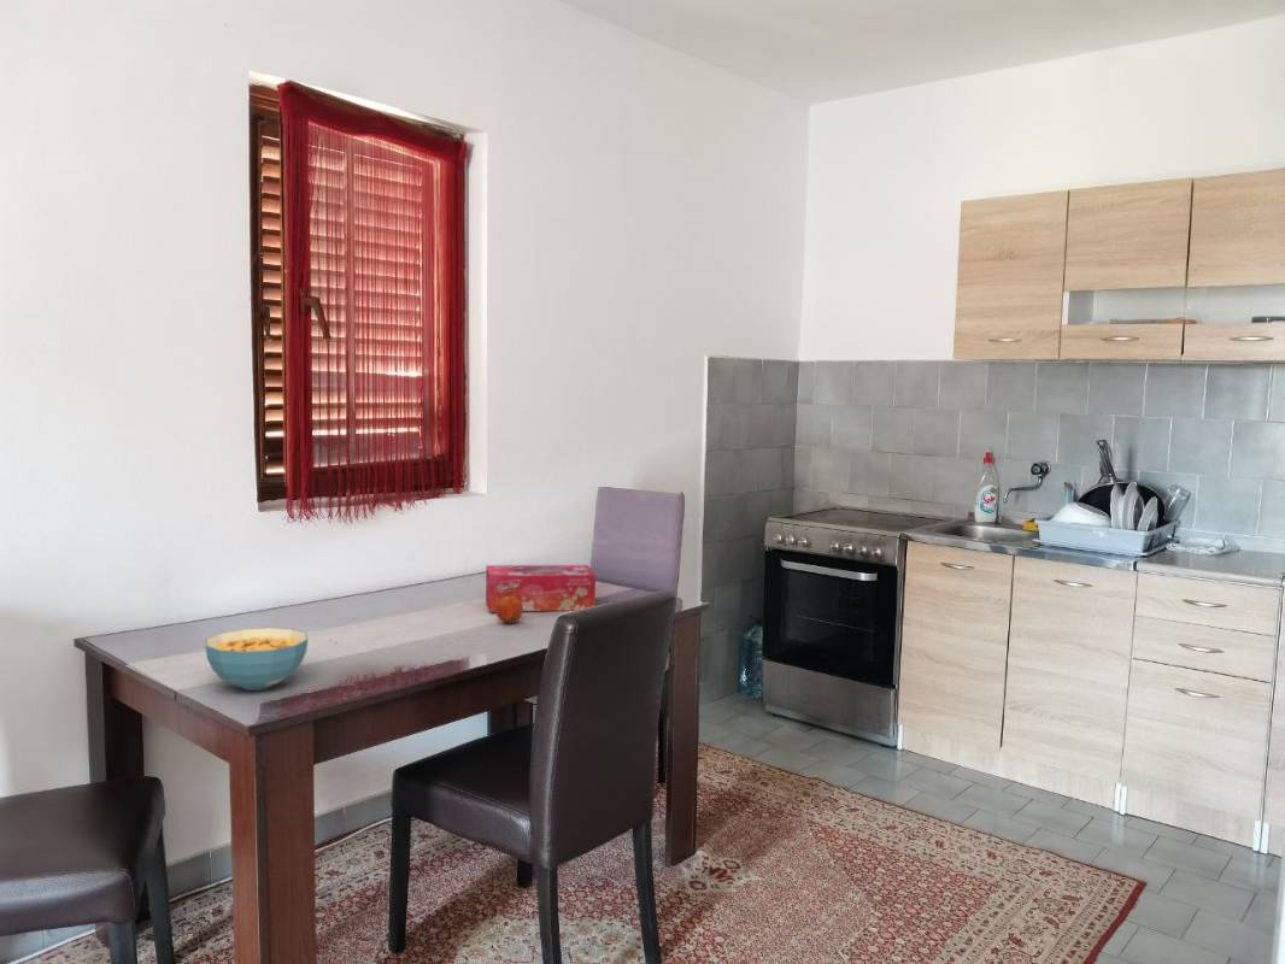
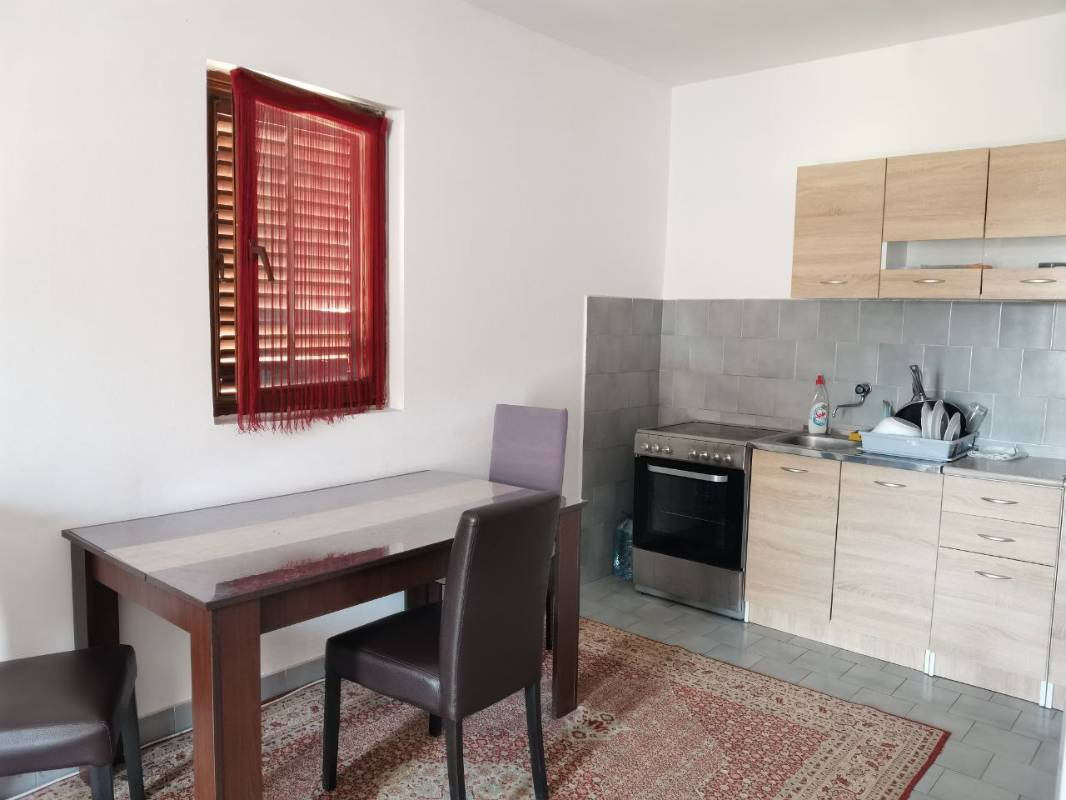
- cereal bowl [204,627,310,692]
- fruit [495,593,524,625]
- tissue box [485,564,597,613]
